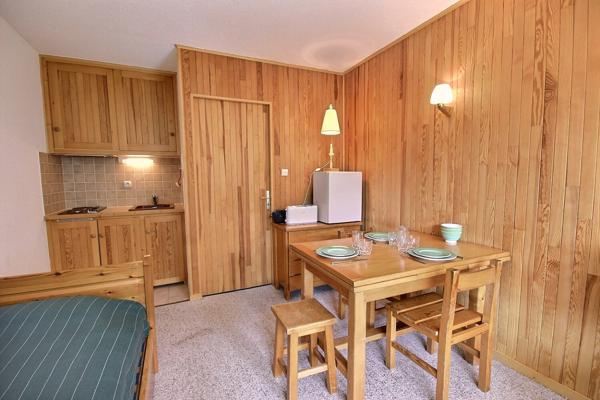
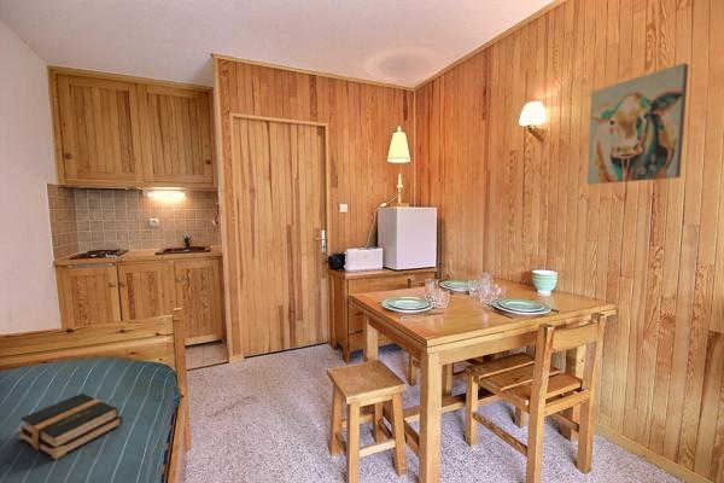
+ wall art [585,62,689,185]
+ hardback book [17,392,123,460]
